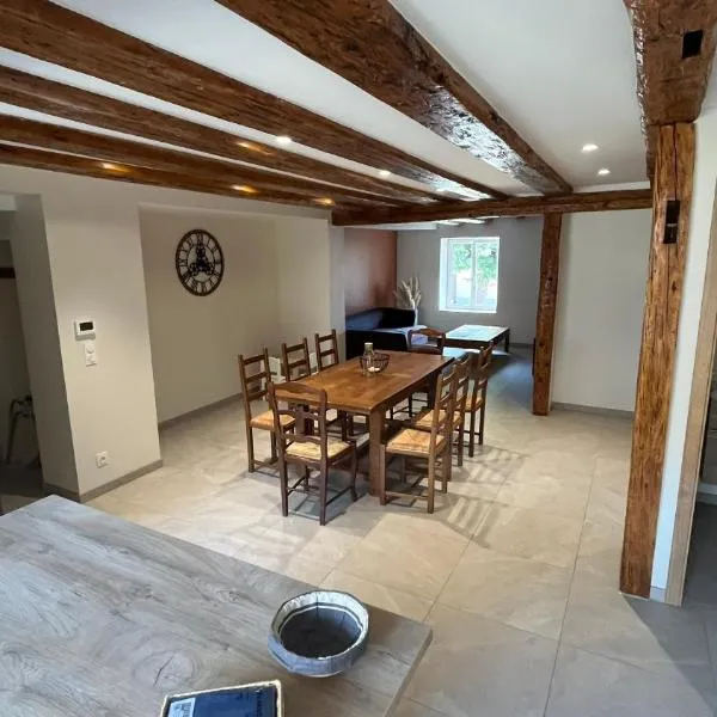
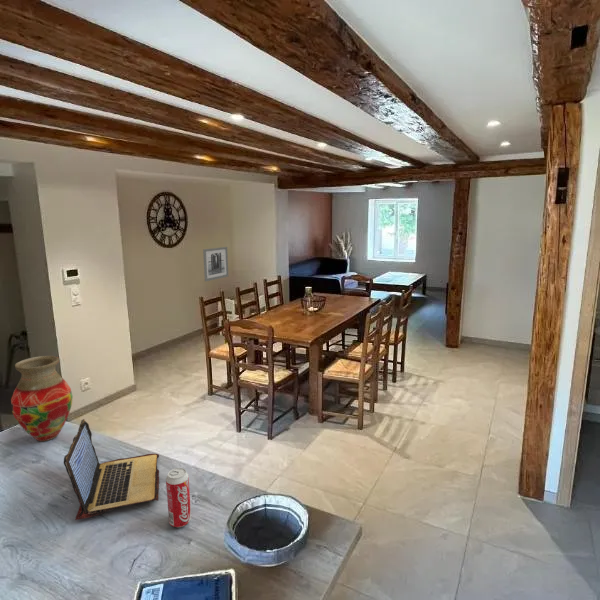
+ beverage can [165,467,192,528]
+ wall art [202,246,229,282]
+ vase [10,355,74,442]
+ laptop [63,418,160,521]
